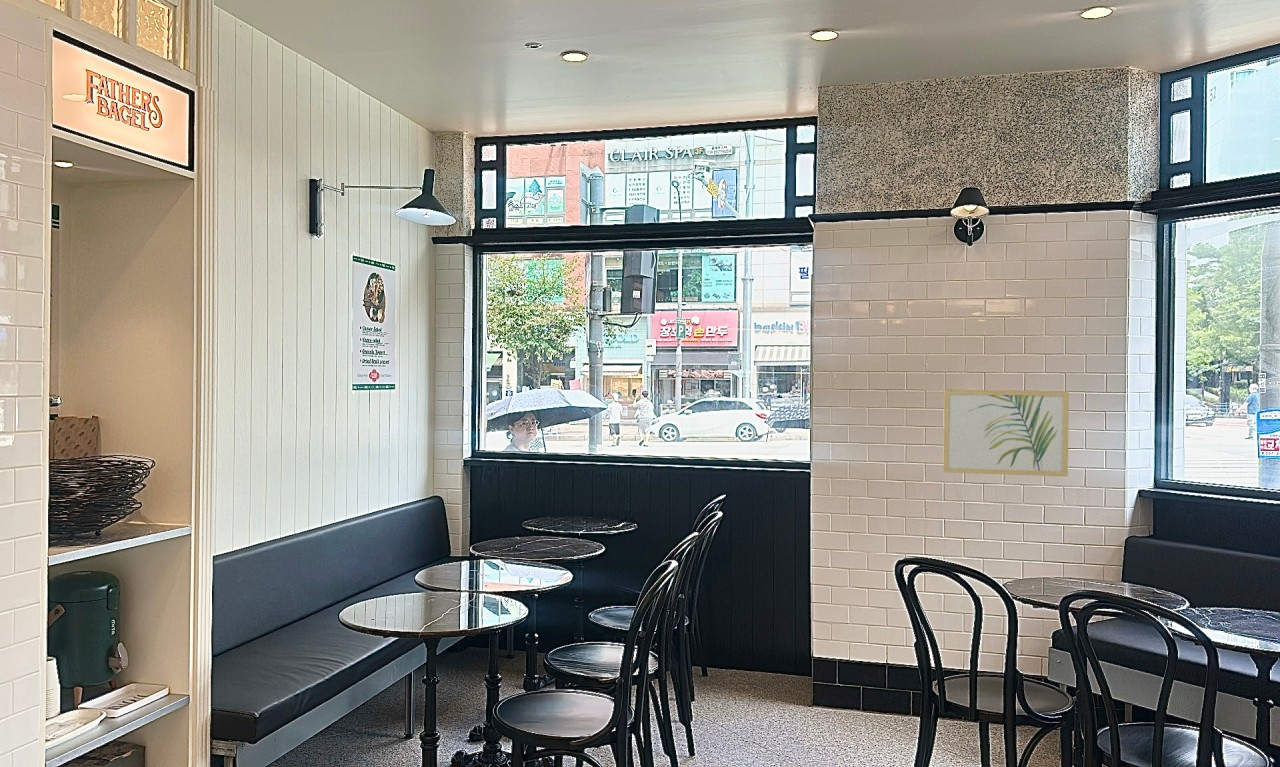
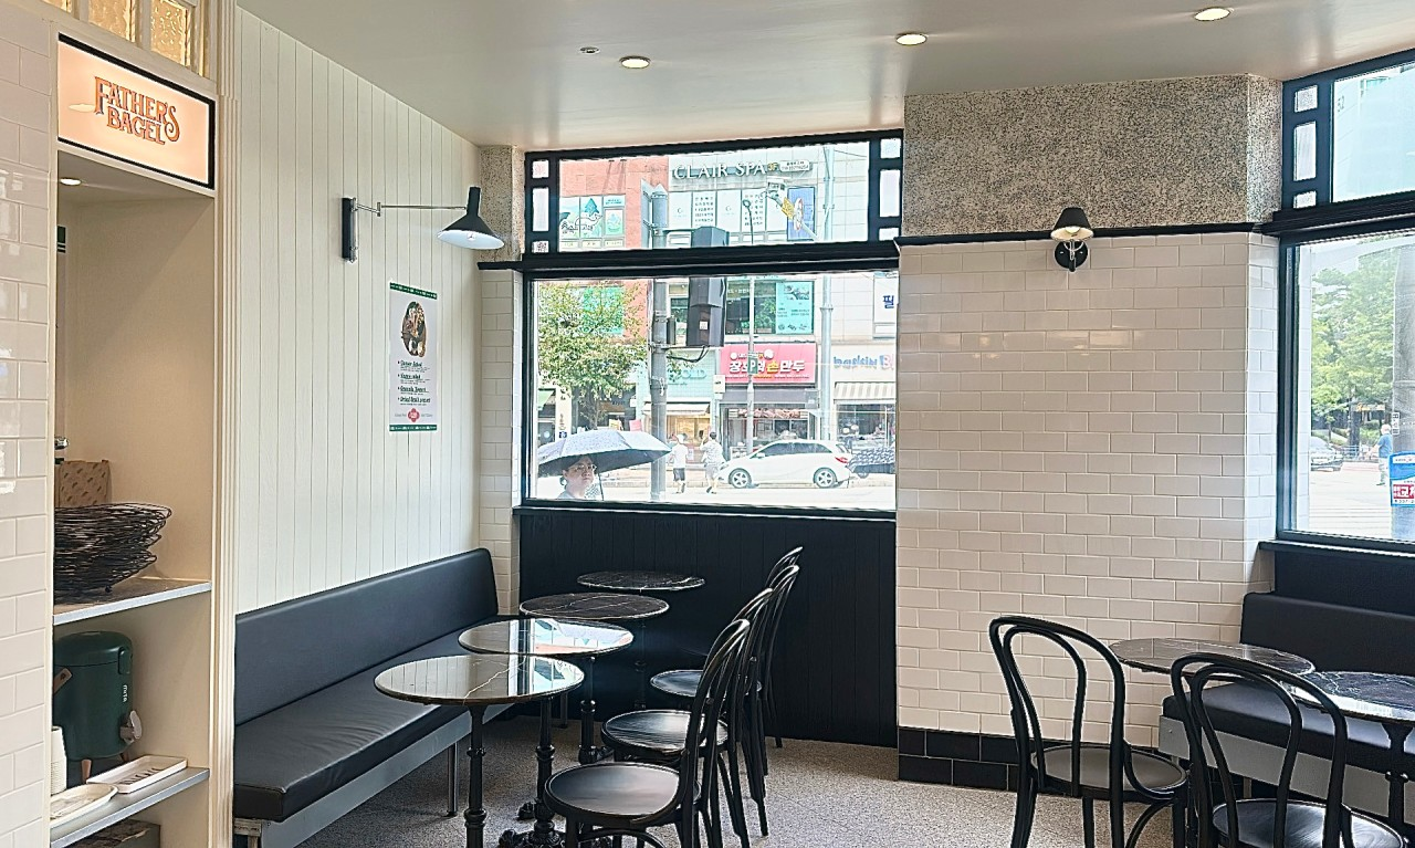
- wall art [942,389,1070,478]
